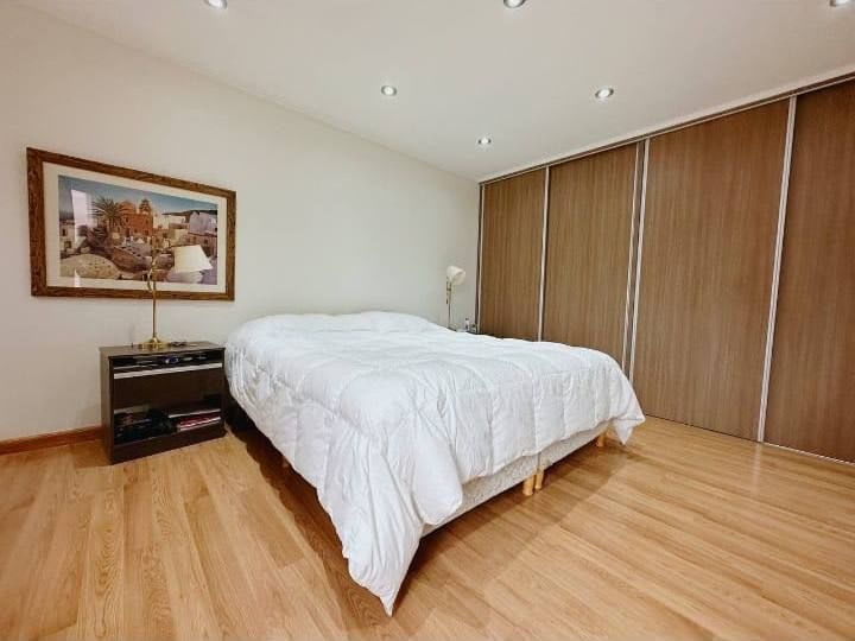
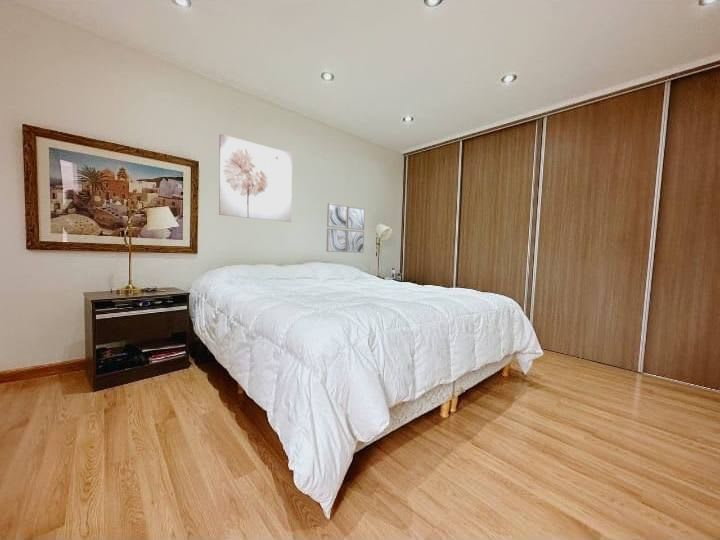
+ wall art [218,133,293,223]
+ wall art [325,202,366,254]
